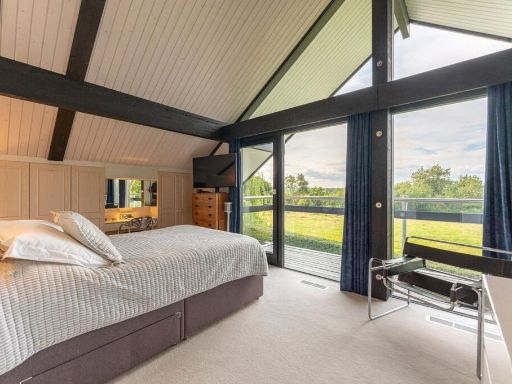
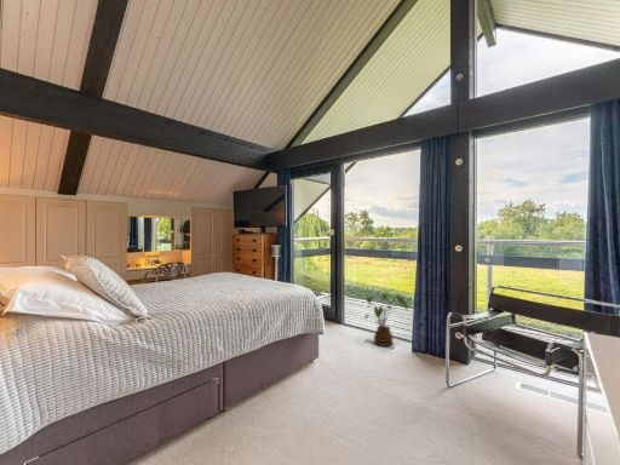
+ house plant [363,292,409,348]
